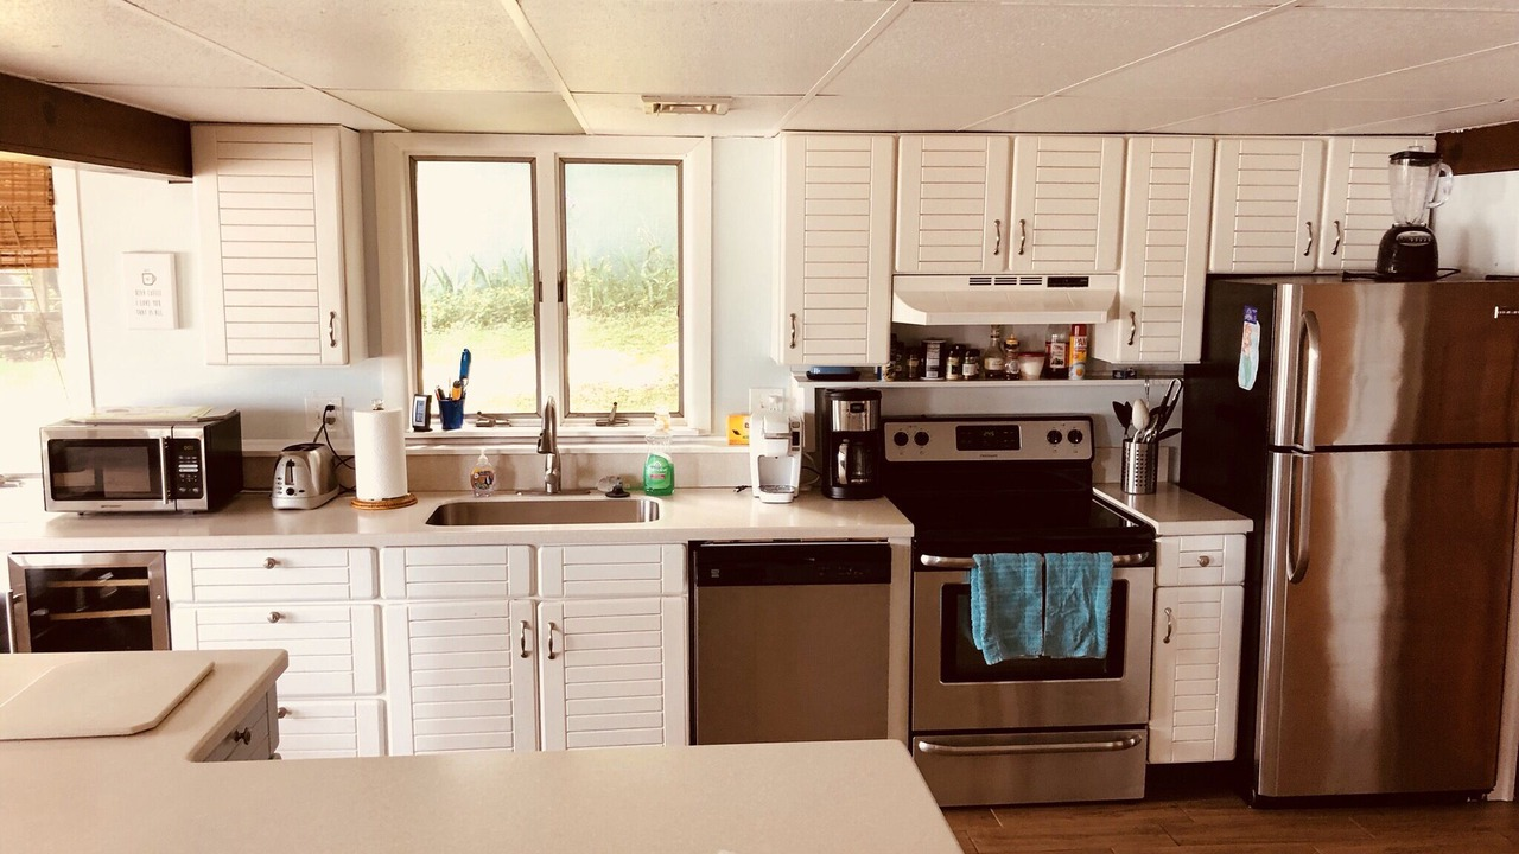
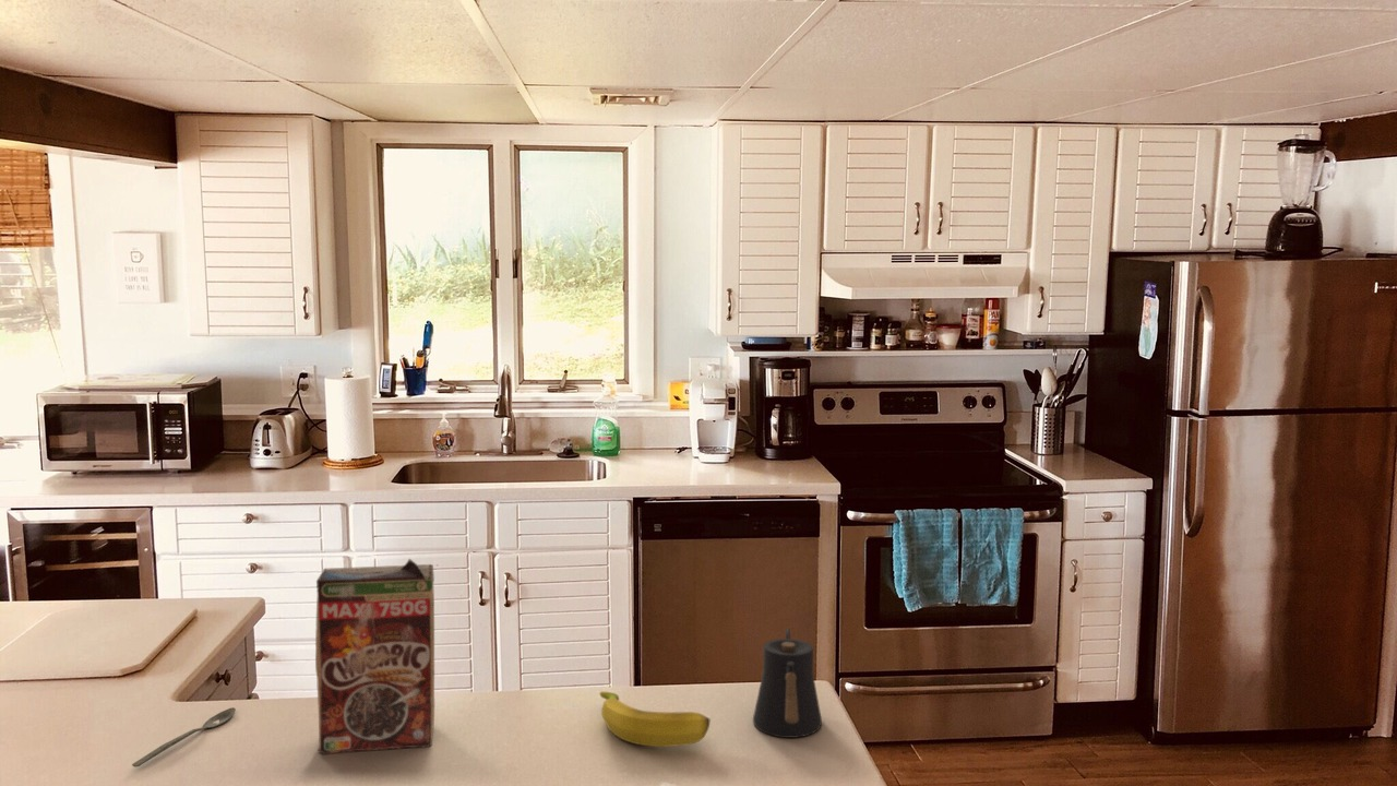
+ cereal box [314,558,435,755]
+ banana [599,691,711,748]
+ kettle [752,627,823,739]
+ spoon [131,706,237,769]
